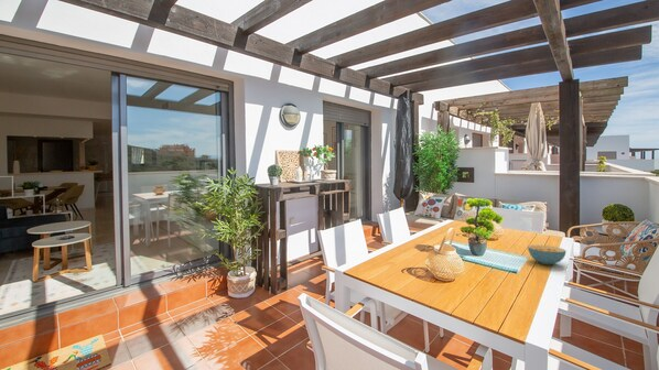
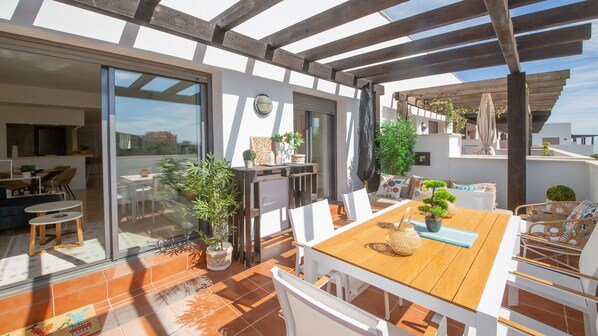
- cereal bowl [527,244,568,265]
